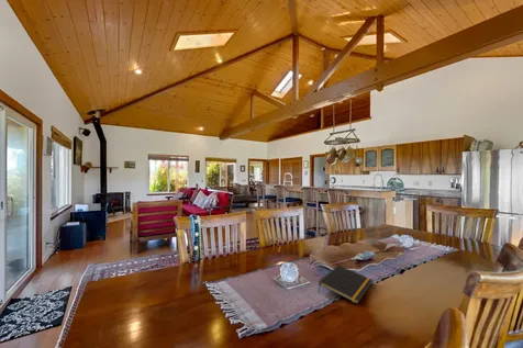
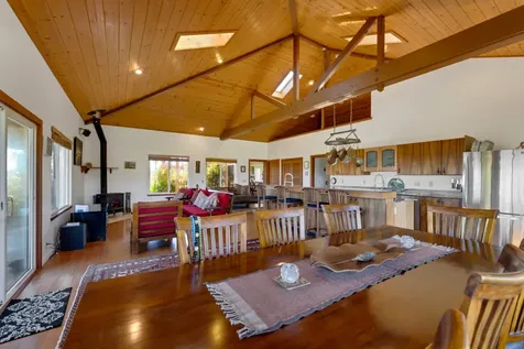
- notepad [318,265,374,305]
